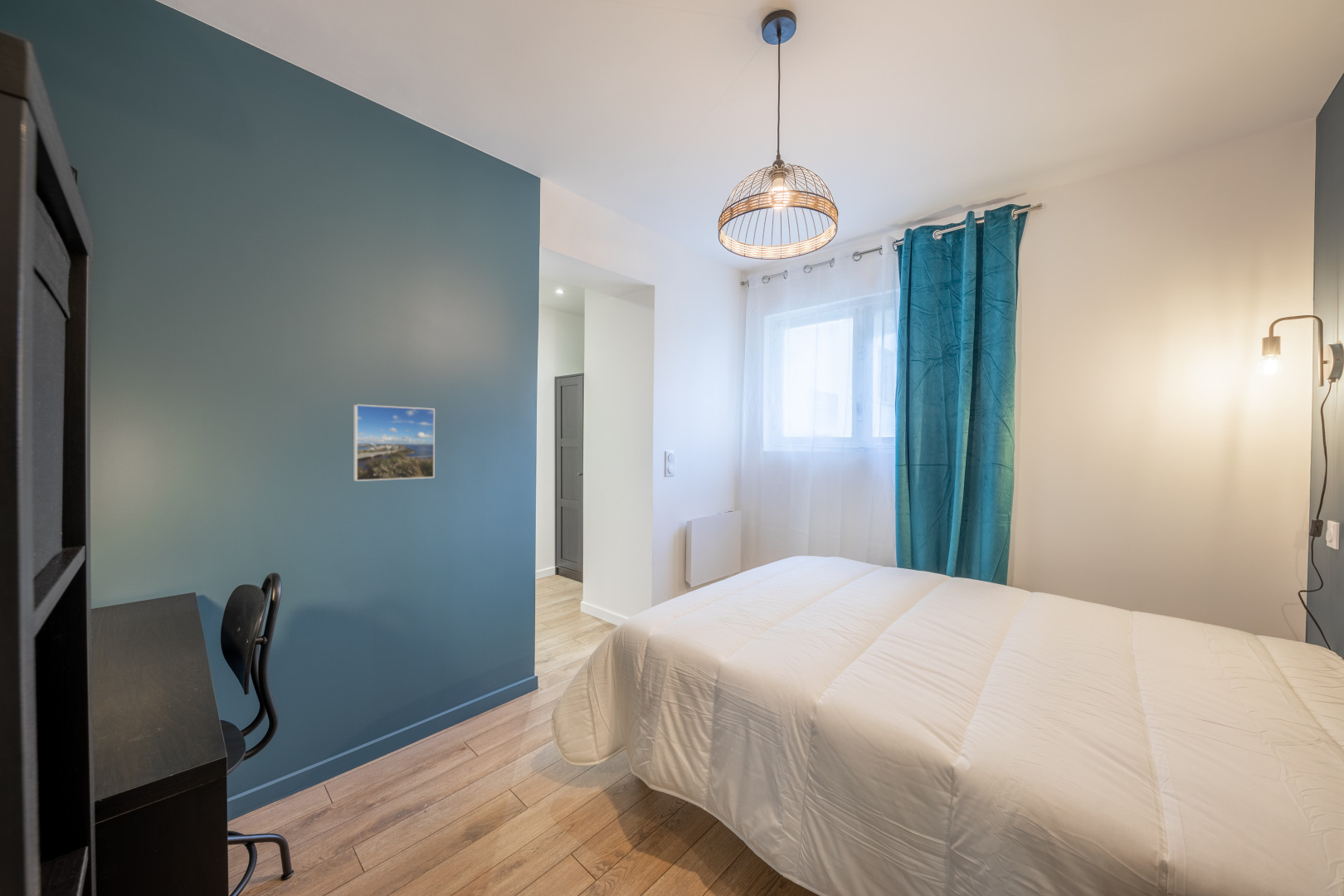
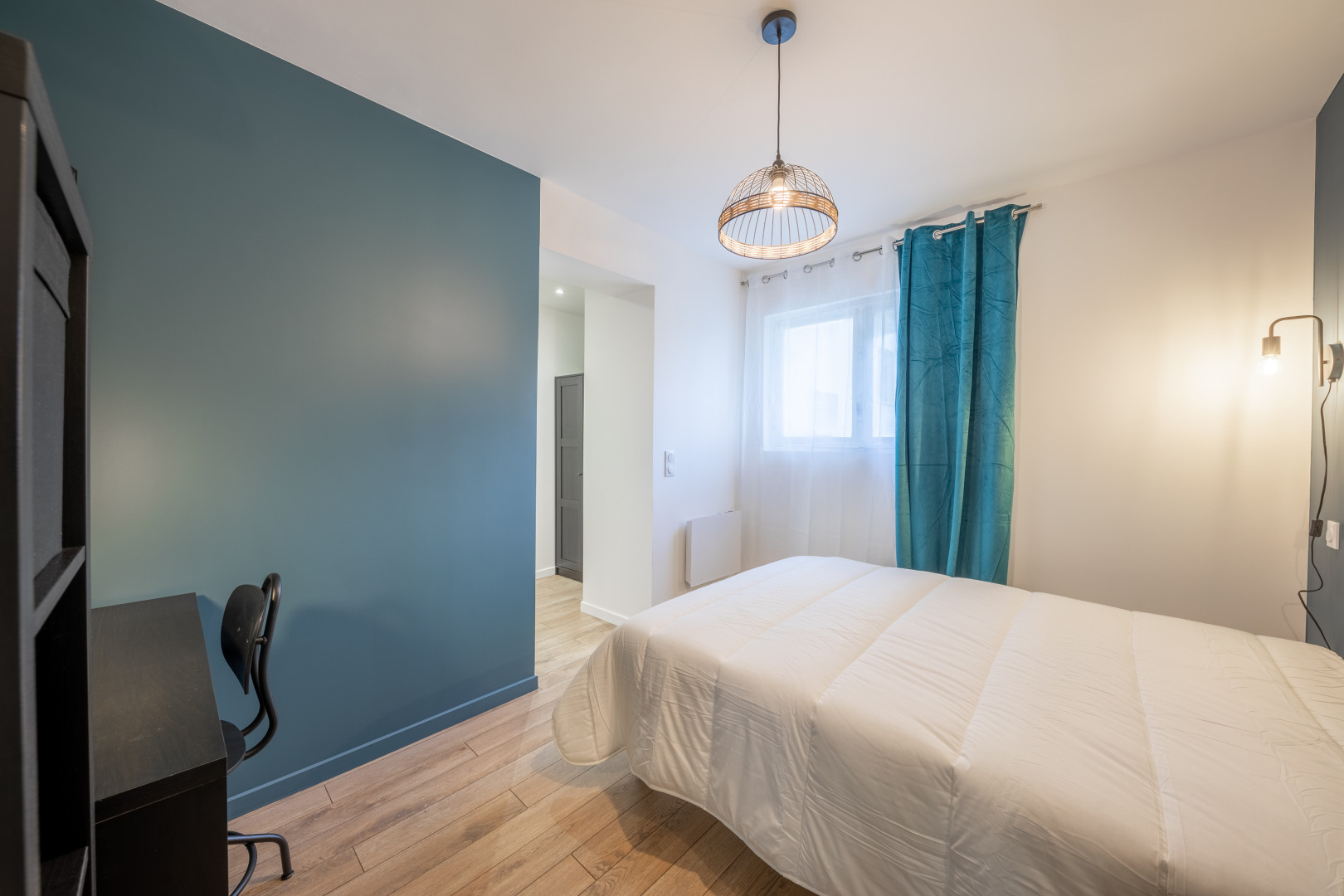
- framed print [353,403,436,482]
